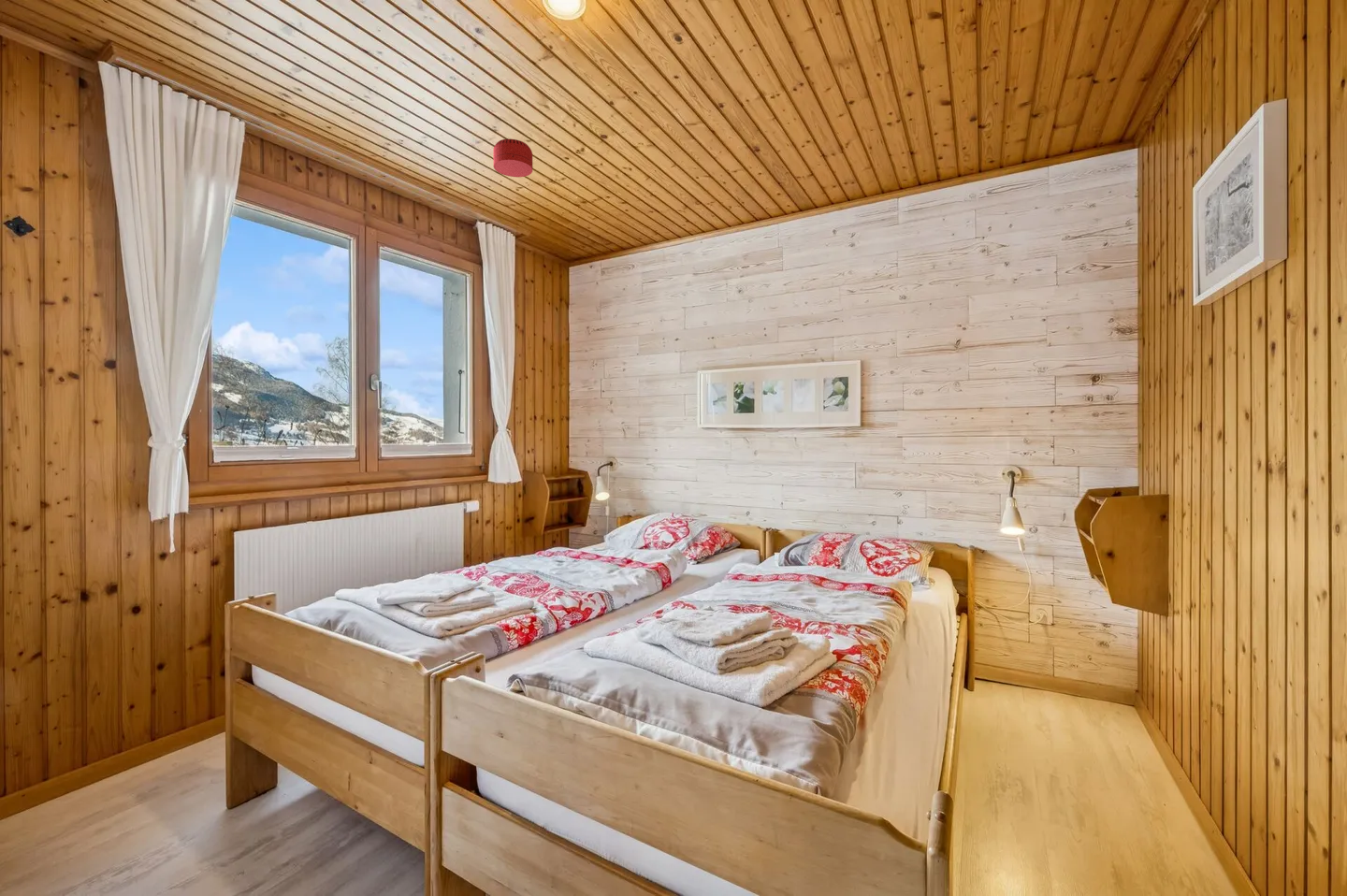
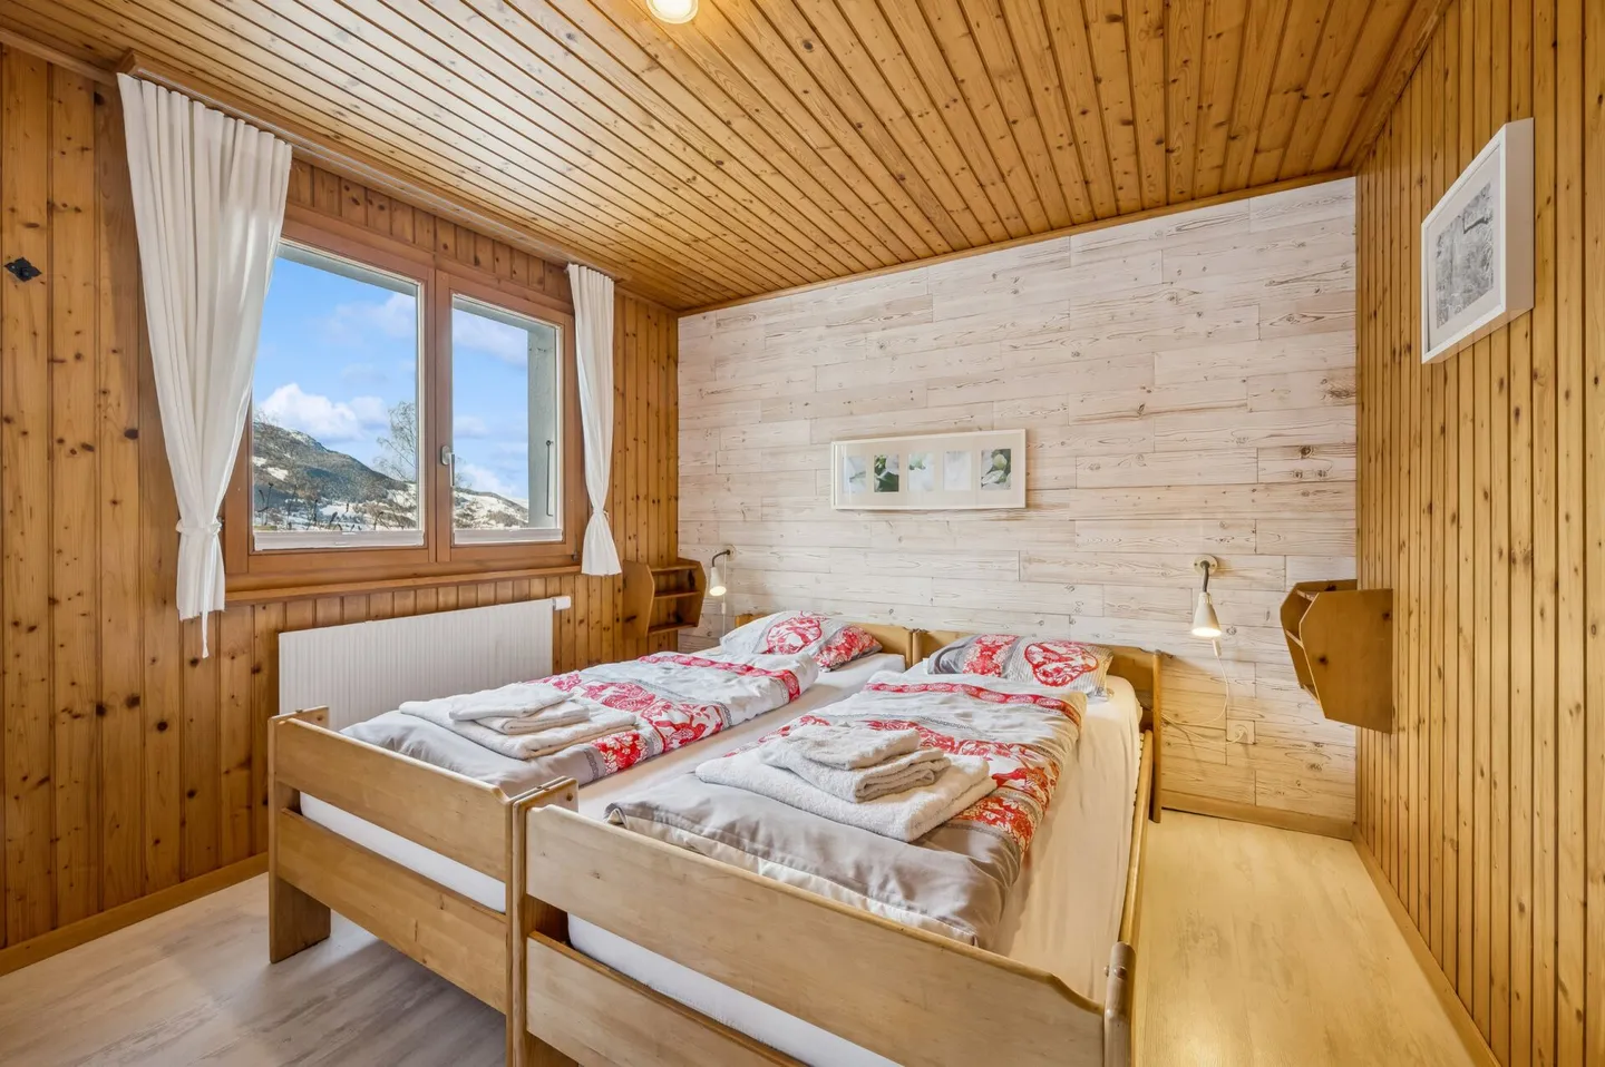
- smoke detector [492,138,533,178]
